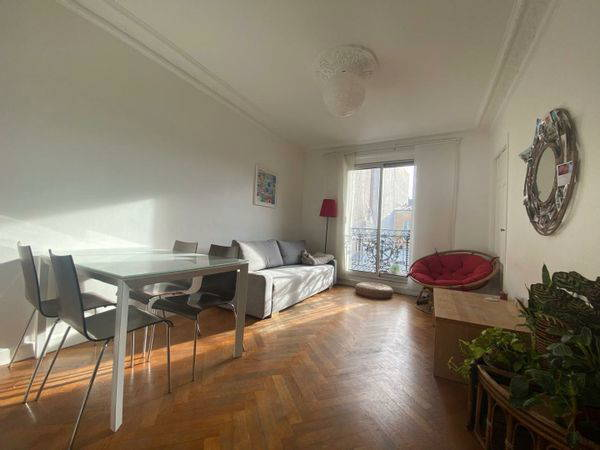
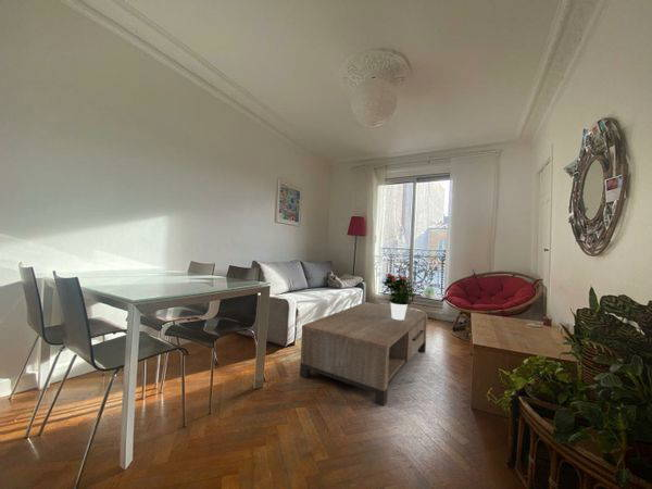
+ coffee table [299,301,428,408]
+ potted flower [383,272,418,319]
